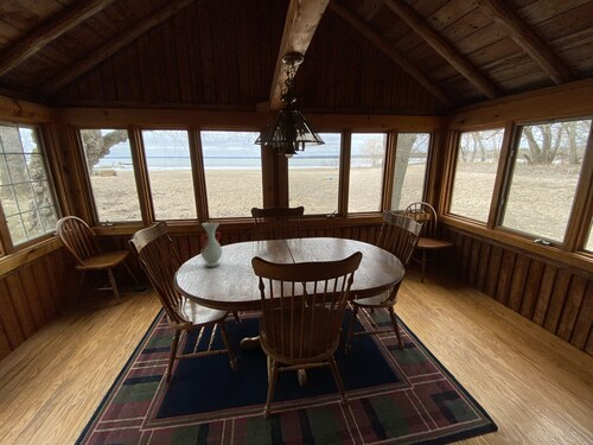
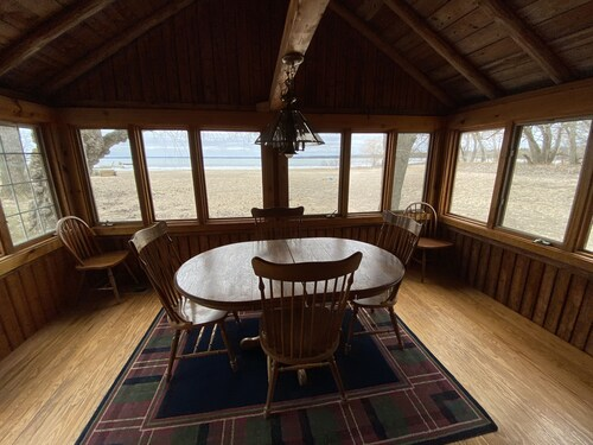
- vase [200,221,223,268]
